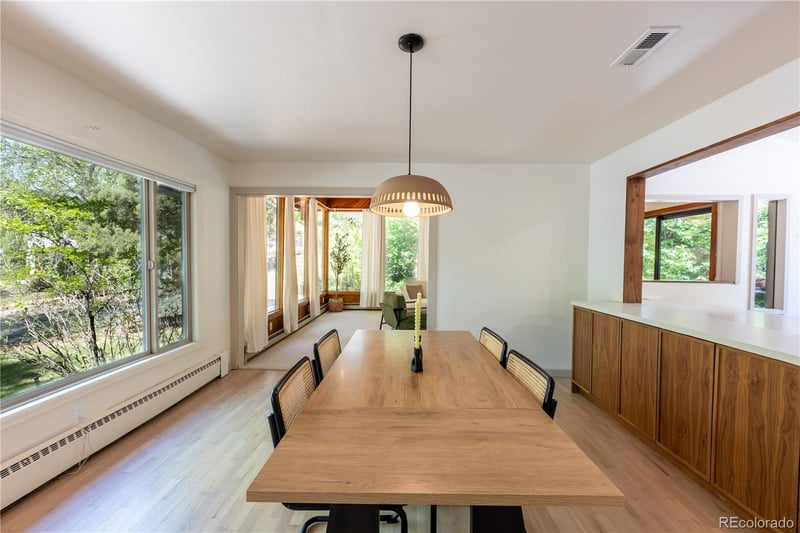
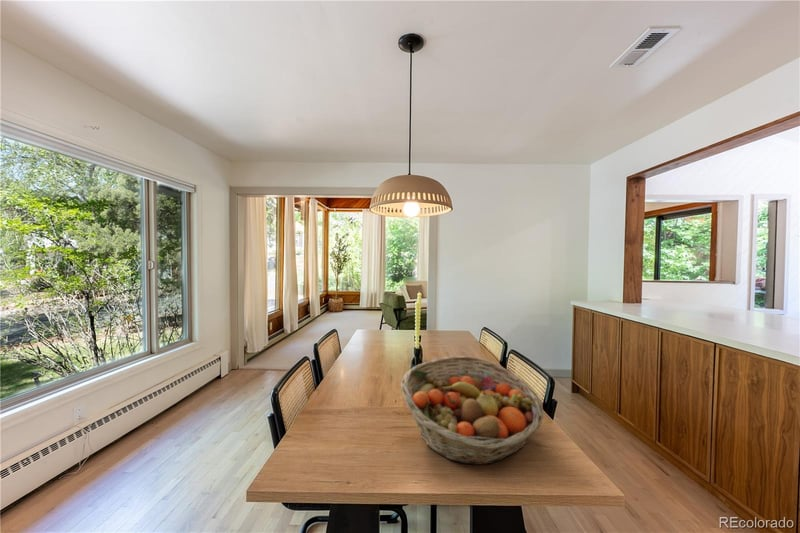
+ fruit basket [400,355,545,466]
